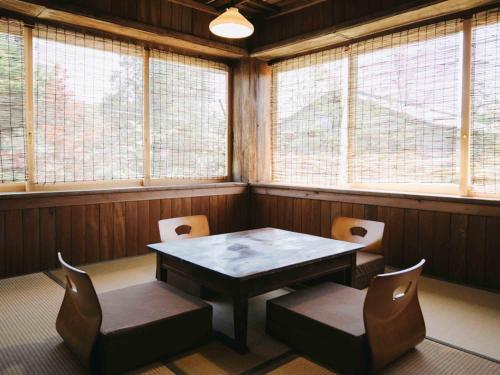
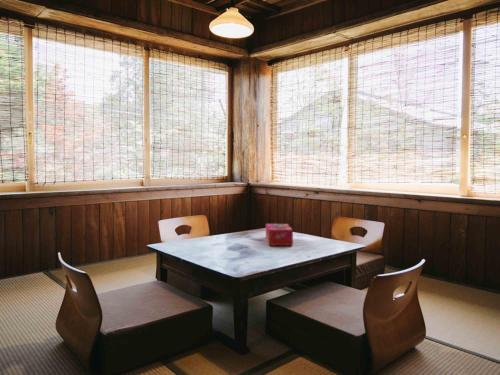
+ tissue box [265,223,294,246]
